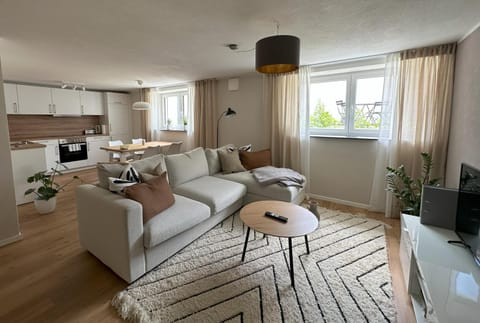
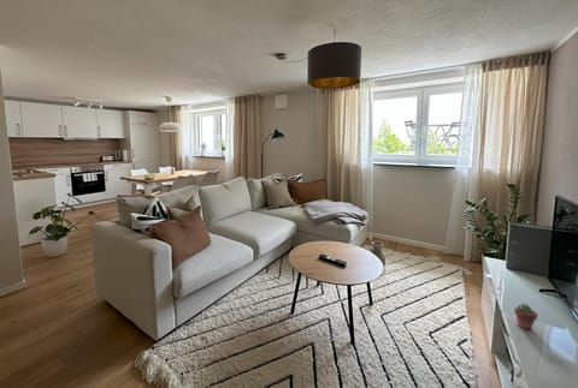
+ potted succulent [513,303,538,330]
